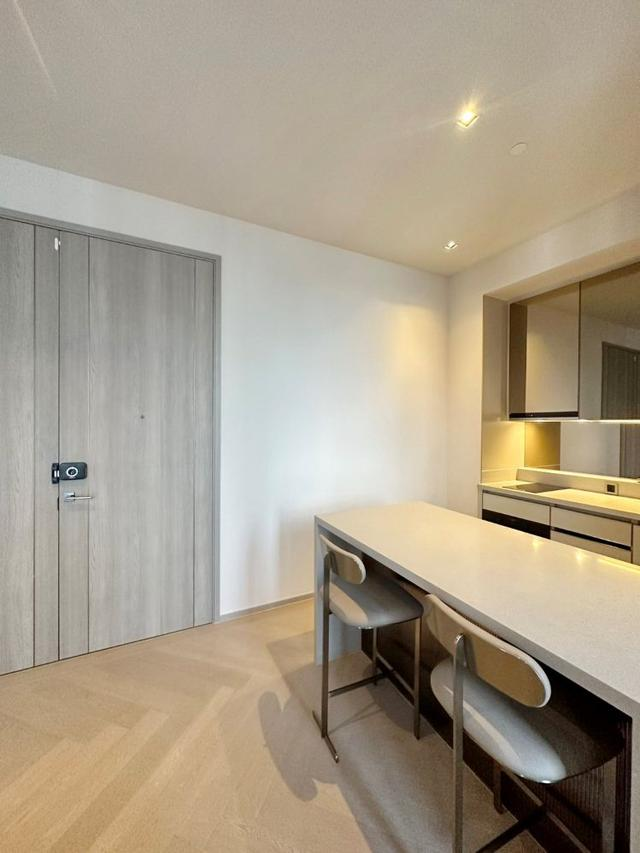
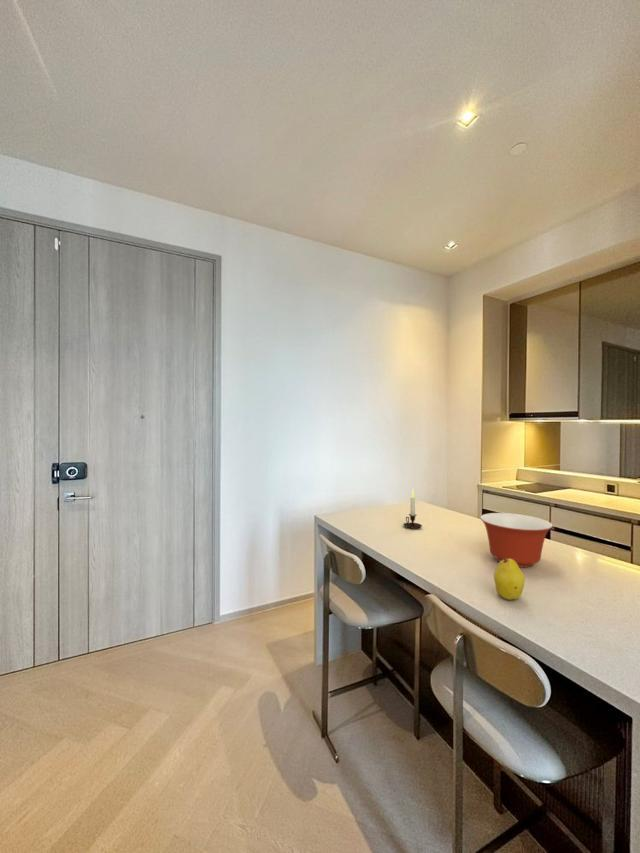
+ mixing bowl [479,512,554,568]
+ fruit [493,558,526,601]
+ candle [402,488,423,530]
